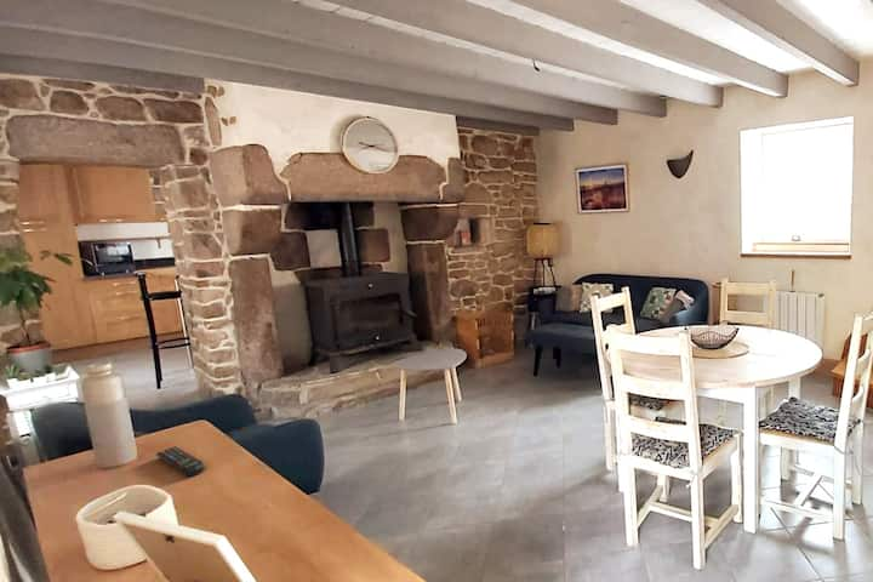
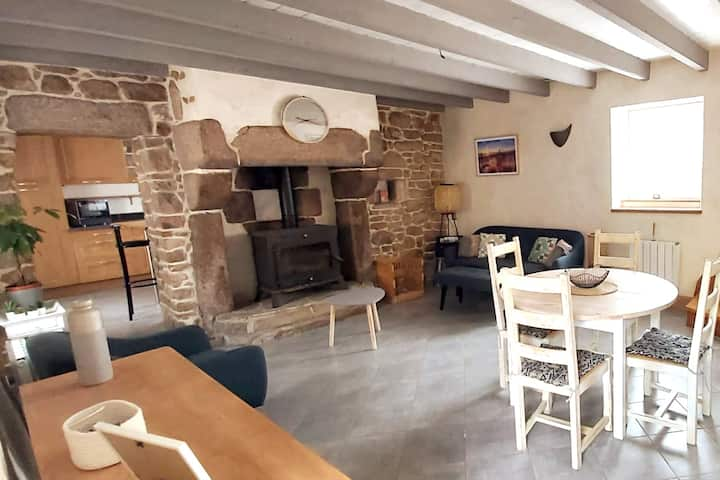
- remote control [155,445,206,478]
